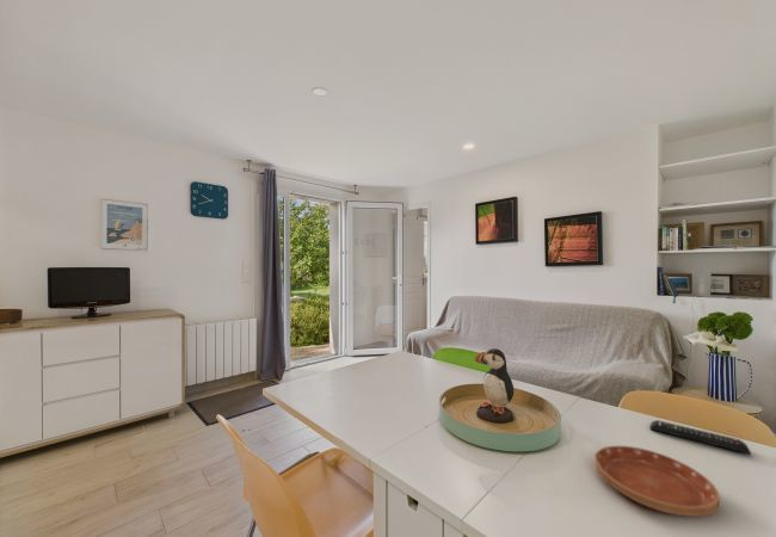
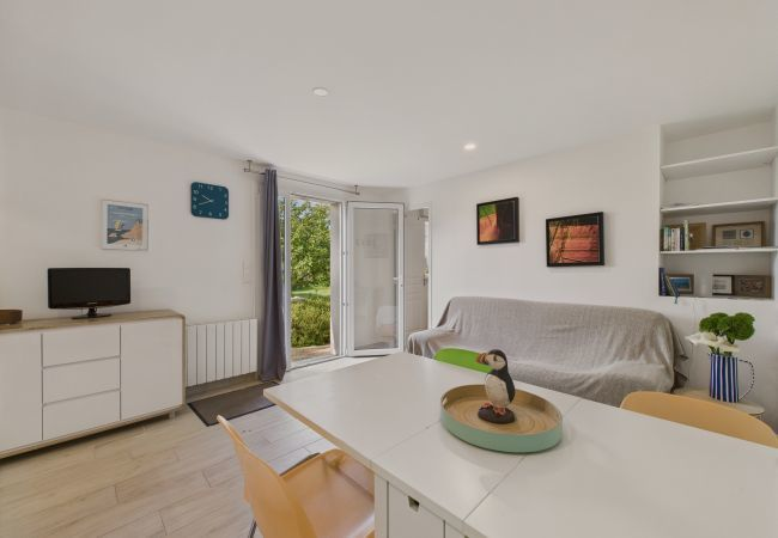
- remote control [649,419,752,456]
- saucer [593,445,721,518]
